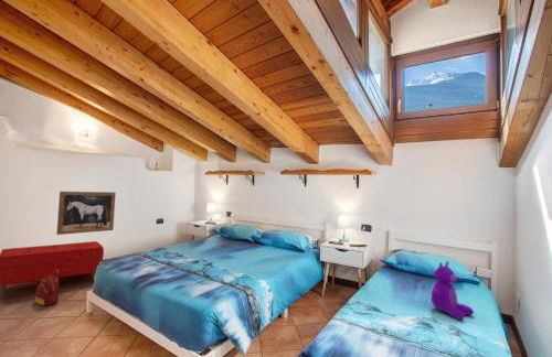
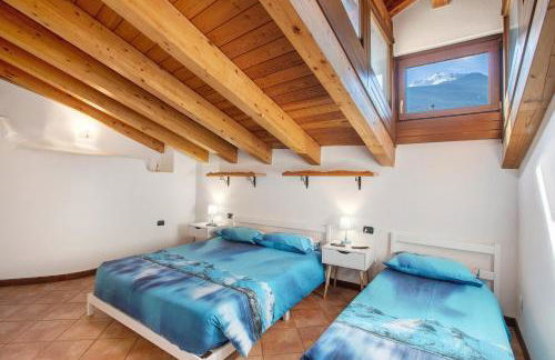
- wall art [55,191,117,236]
- bench [0,240,105,300]
- teddy bear [431,260,475,321]
- backpack [34,269,61,307]
